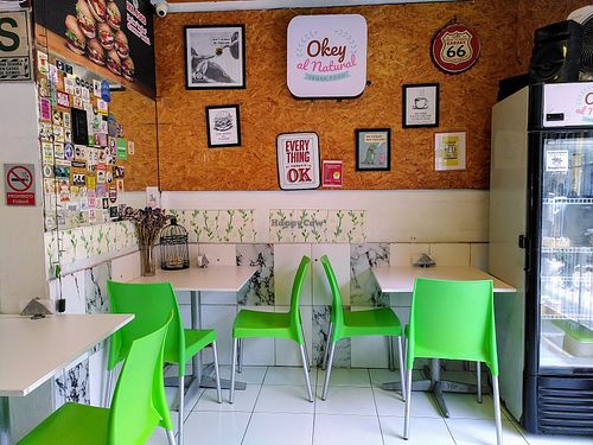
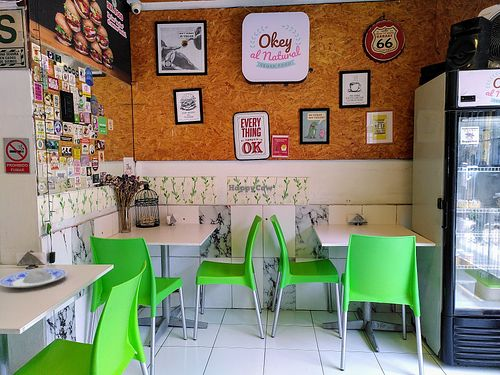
+ plate [0,267,68,289]
